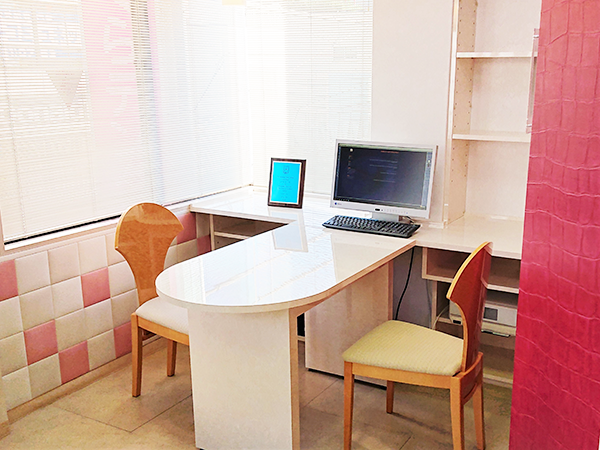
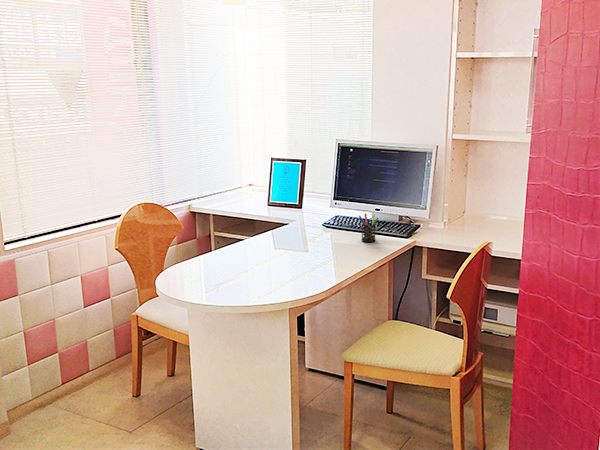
+ pen holder [358,212,379,243]
